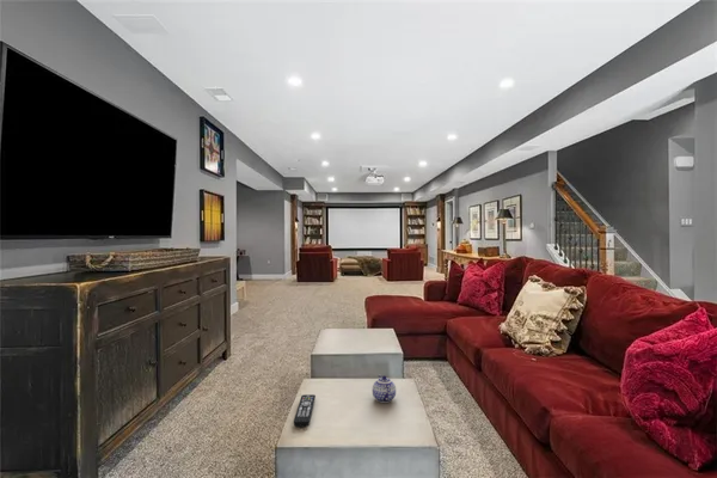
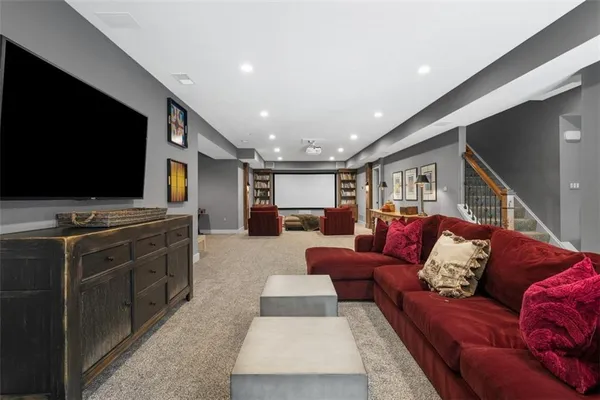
- remote control [293,393,317,428]
- teapot [372,374,397,404]
